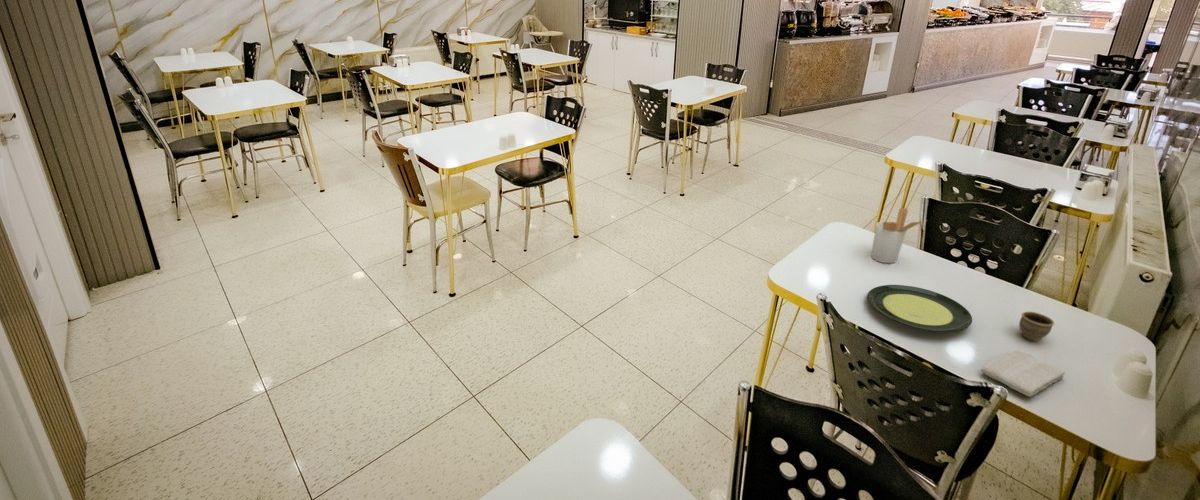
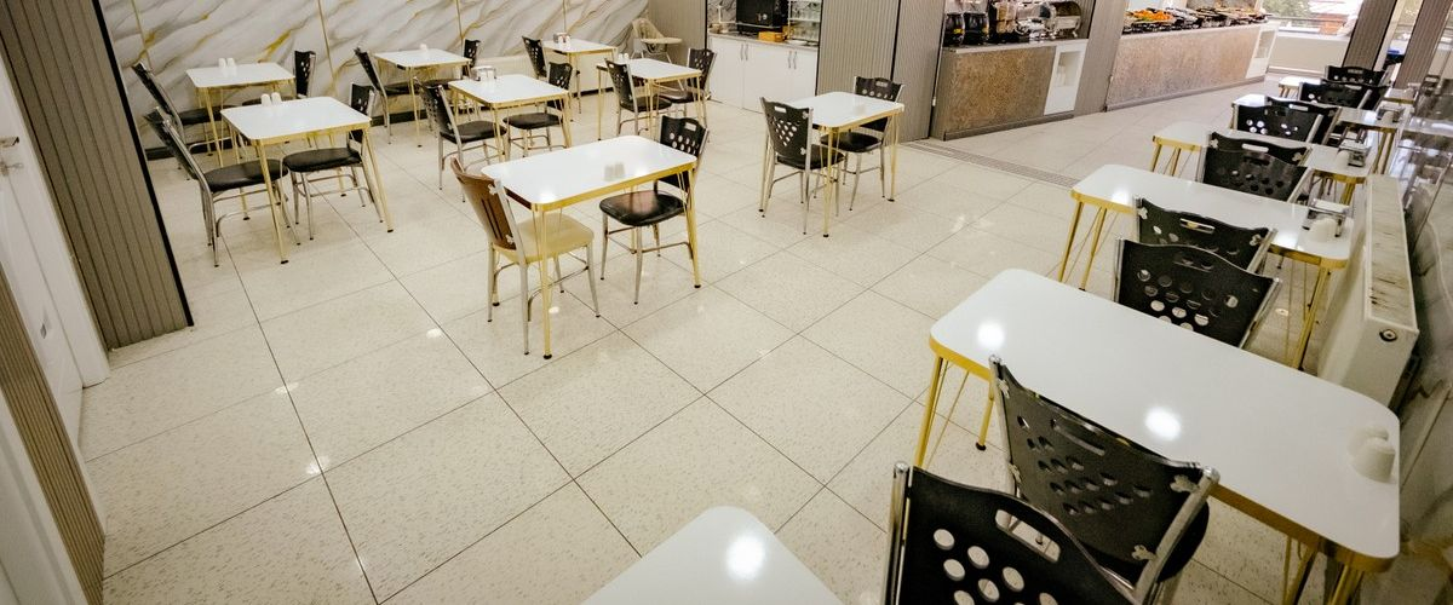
- utensil holder [870,207,928,264]
- washcloth [981,349,1066,398]
- plate [866,284,973,333]
- cup [1018,311,1055,342]
